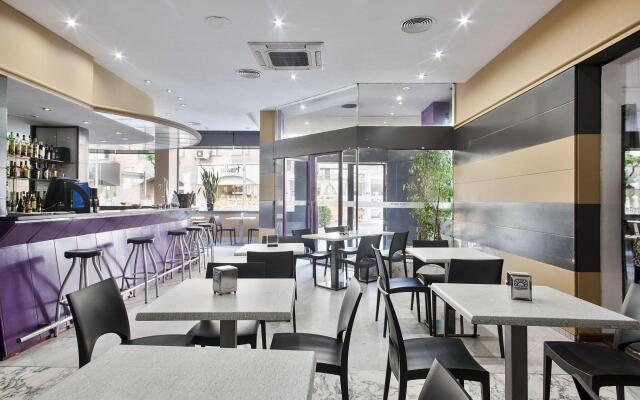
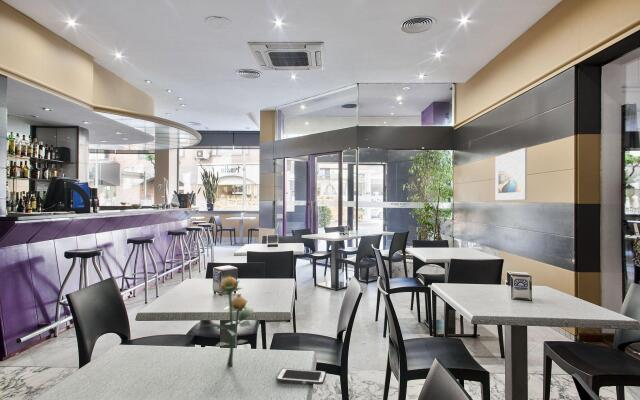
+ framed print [494,147,528,201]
+ cell phone [275,367,327,386]
+ flower [201,275,255,368]
